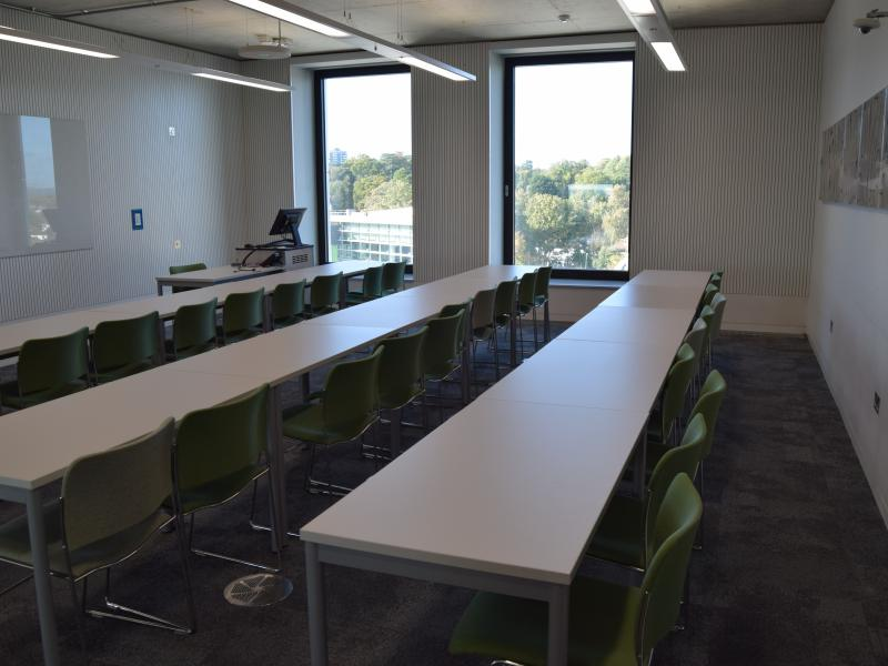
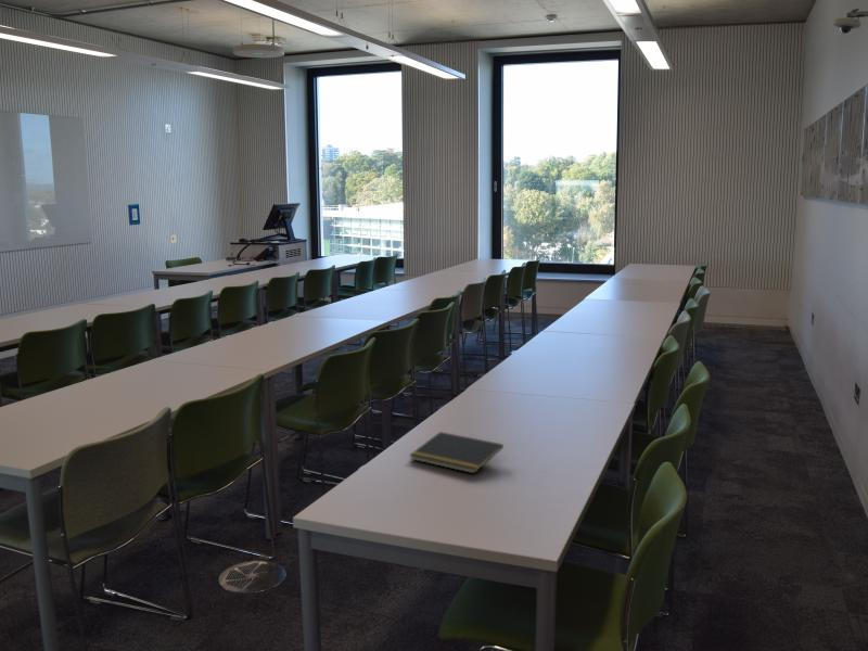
+ notepad [408,431,505,474]
